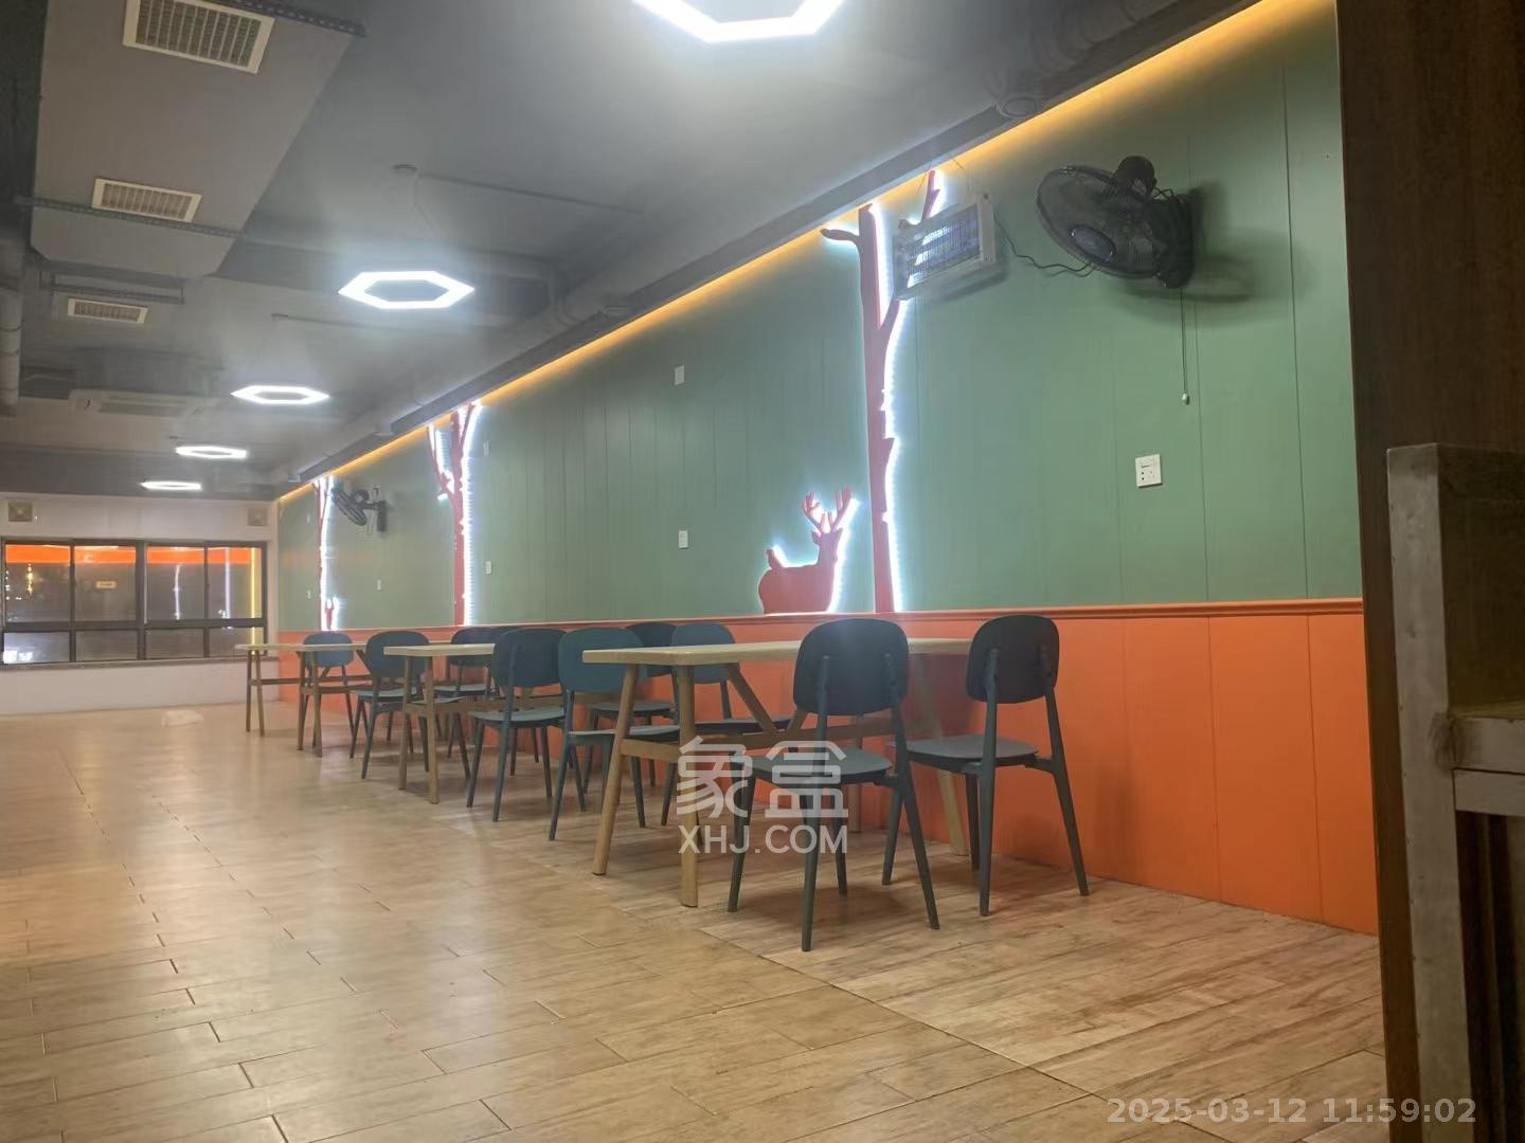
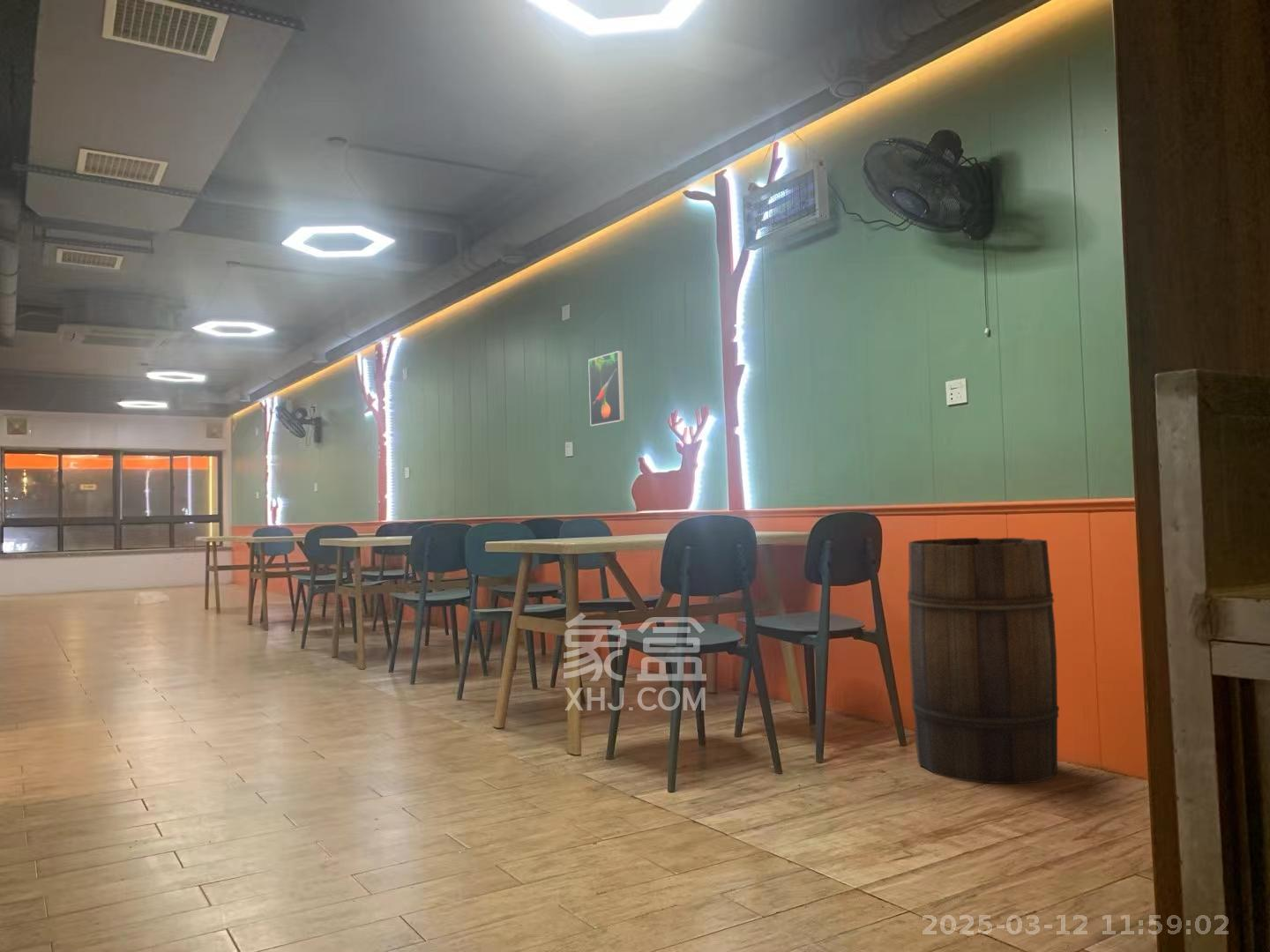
+ wooden barrel [907,537,1060,785]
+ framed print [587,350,625,427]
